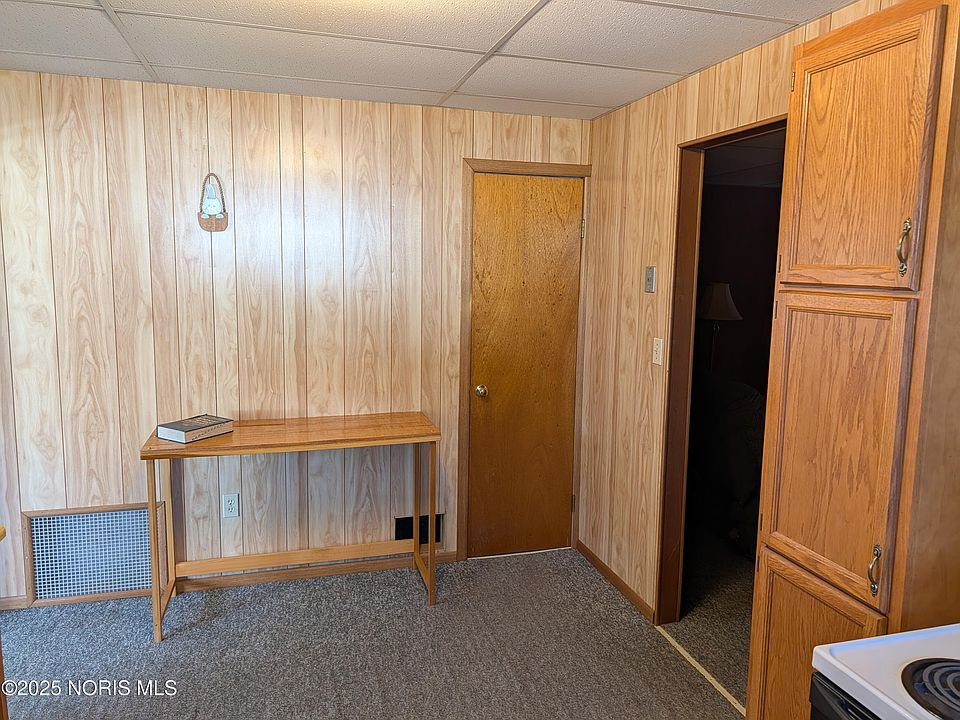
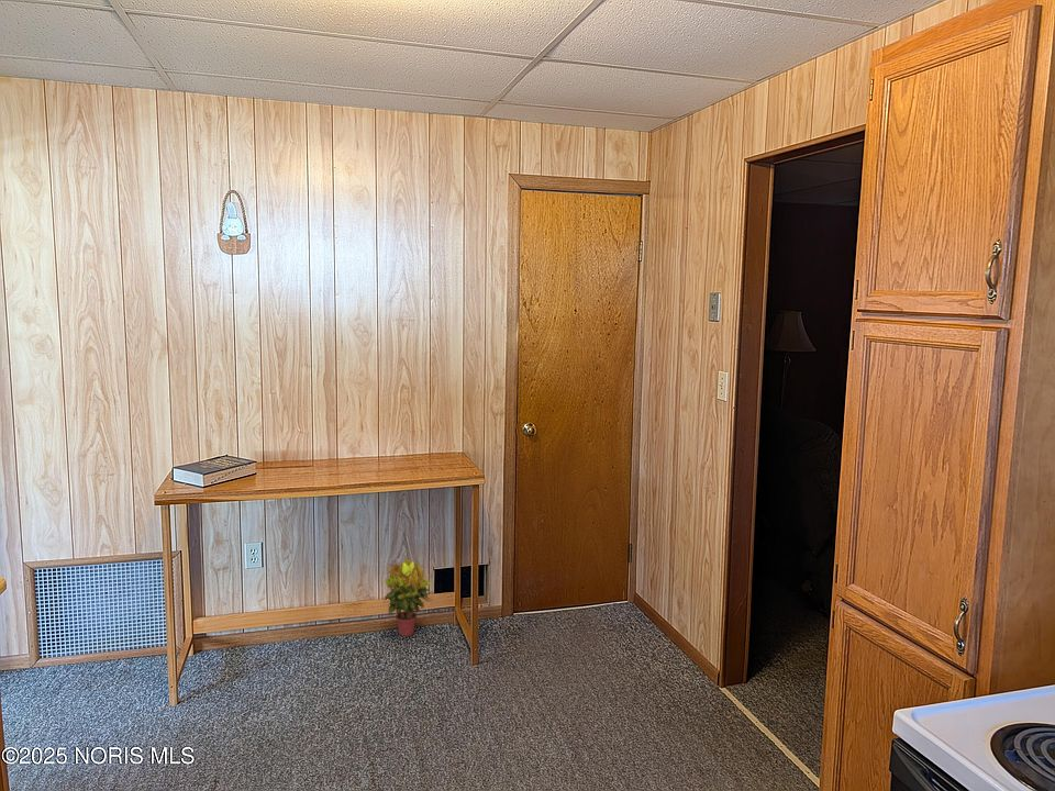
+ potted plant [381,557,433,637]
